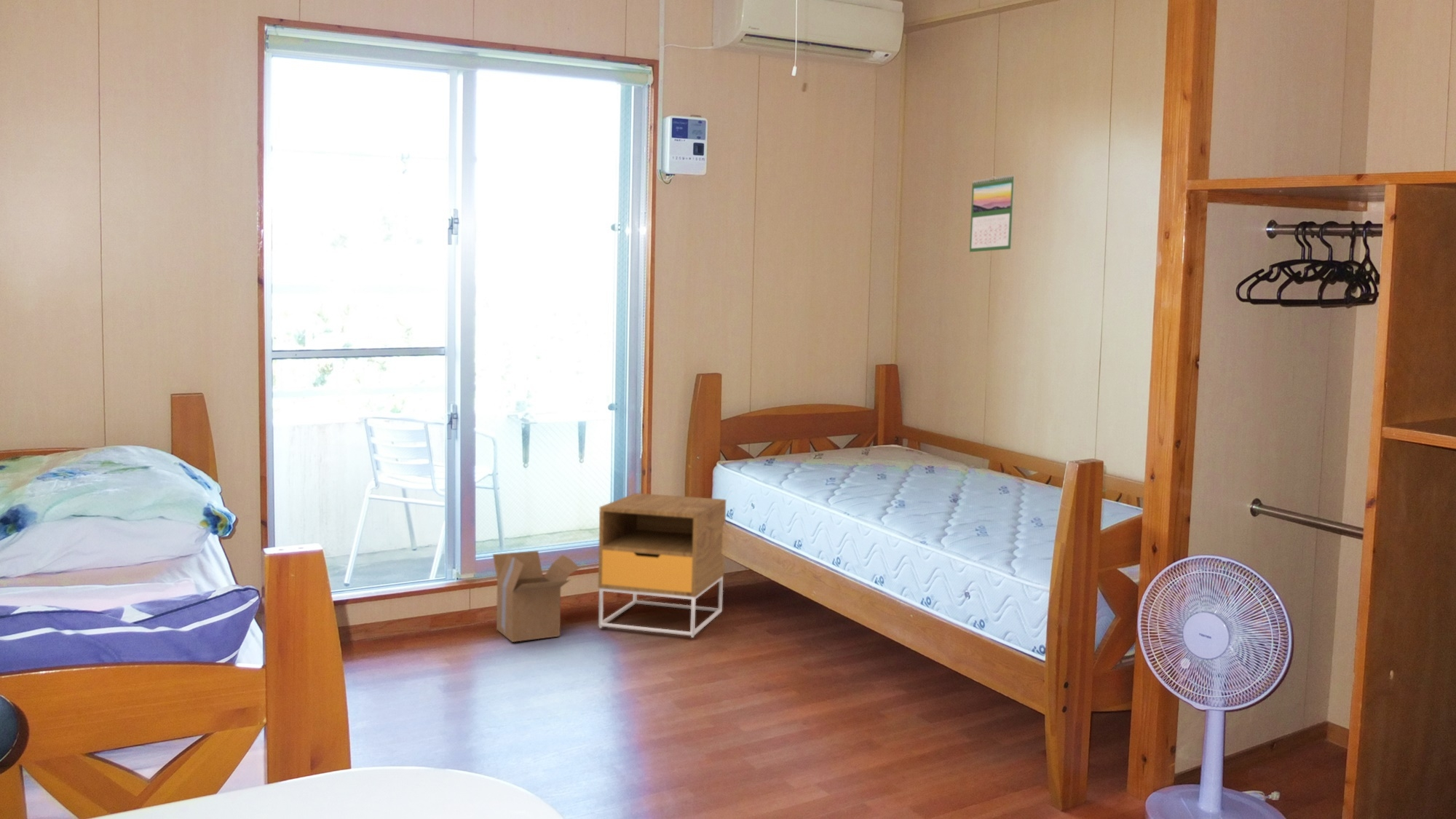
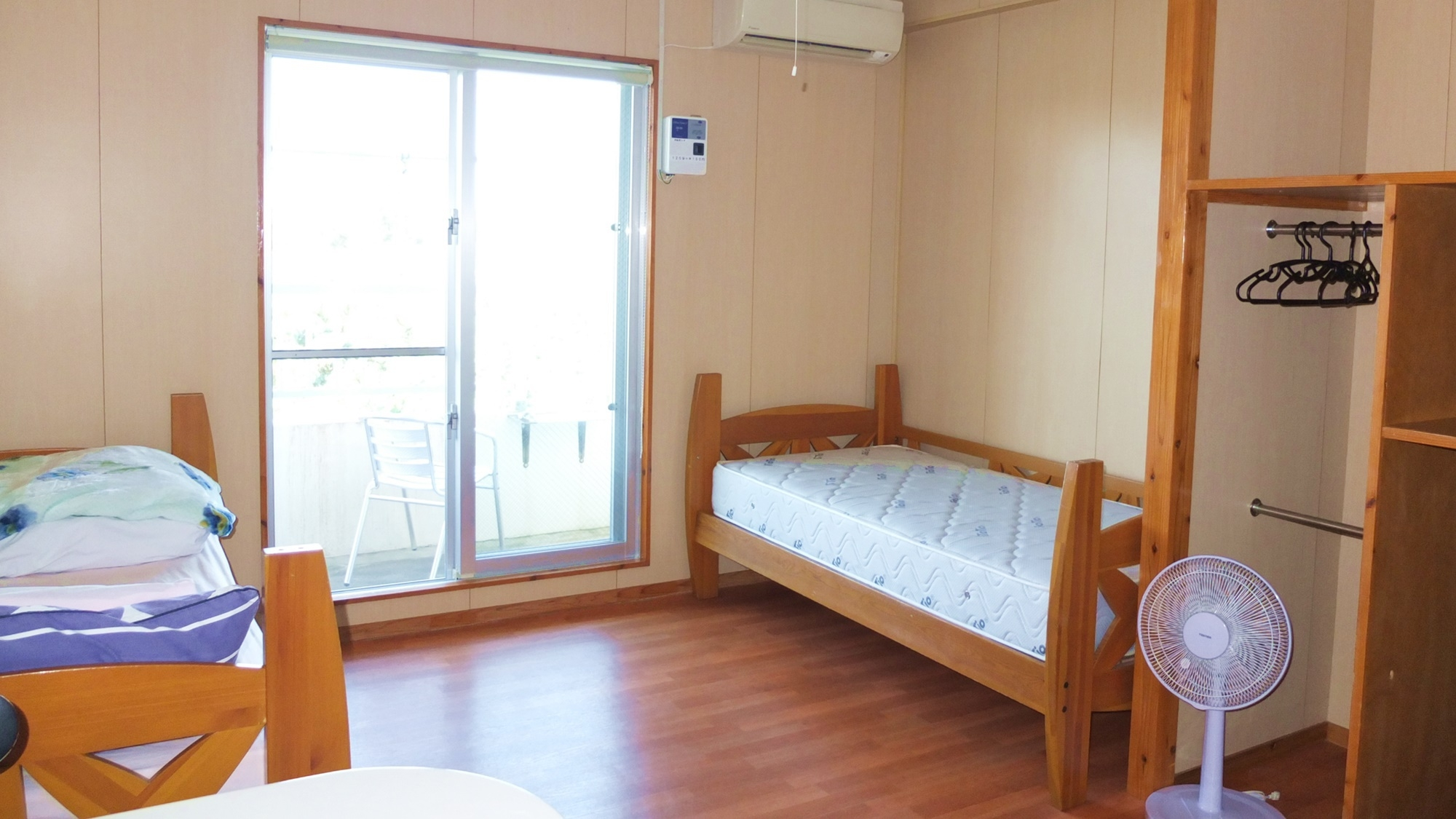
- calendar [969,174,1016,253]
- cardboard box [492,550,580,643]
- nightstand [598,492,727,638]
